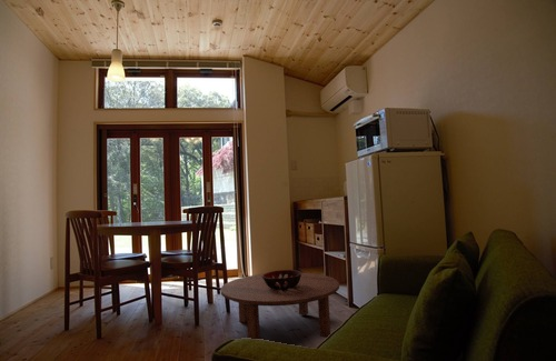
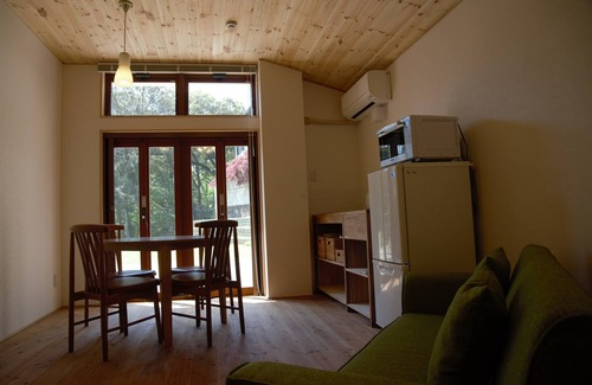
- coffee table [219,271,340,340]
- decorative bowl [261,269,302,290]
